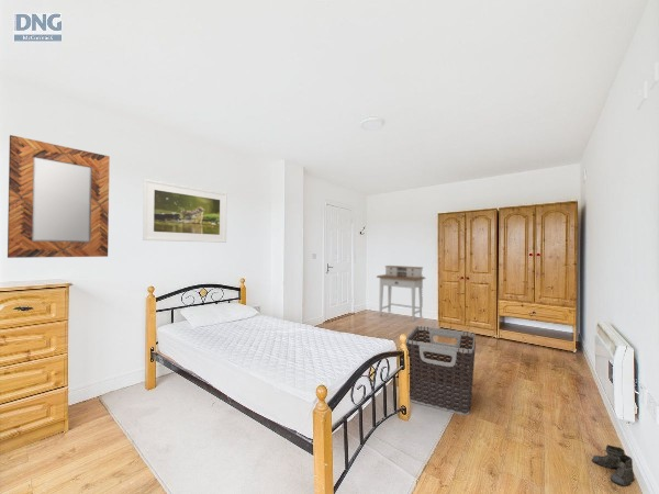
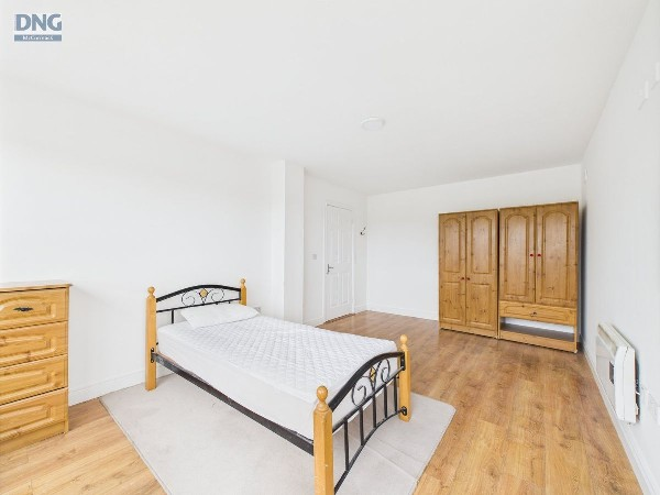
- boots [591,444,636,487]
- clothes hamper [405,325,477,416]
- desk [376,265,426,323]
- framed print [142,178,228,244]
- home mirror [7,134,111,259]
